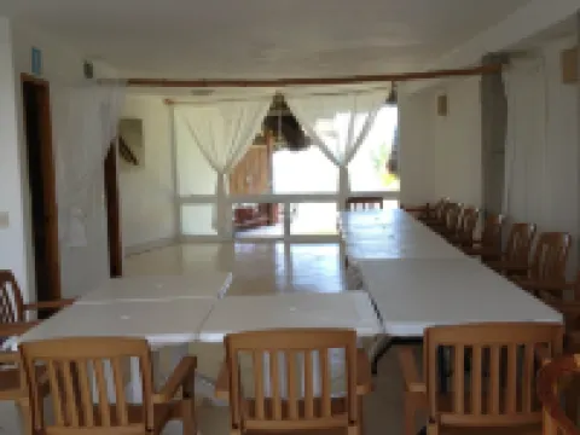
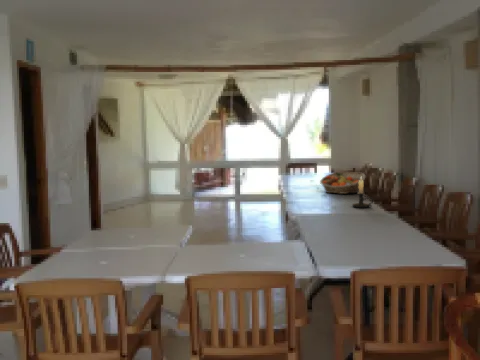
+ candle holder [351,176,374,209]
+ fruit basket [319,171,367,195]
